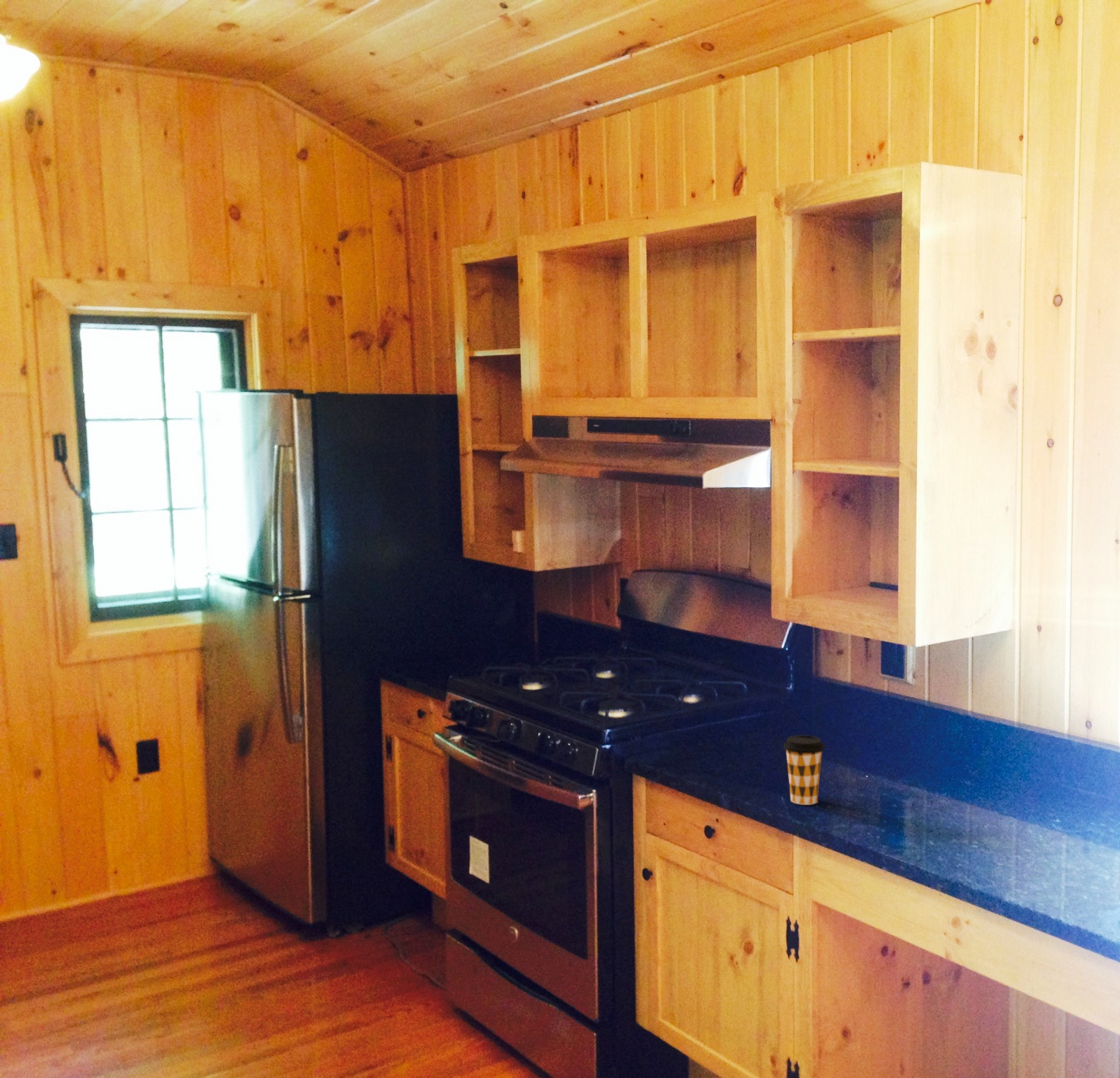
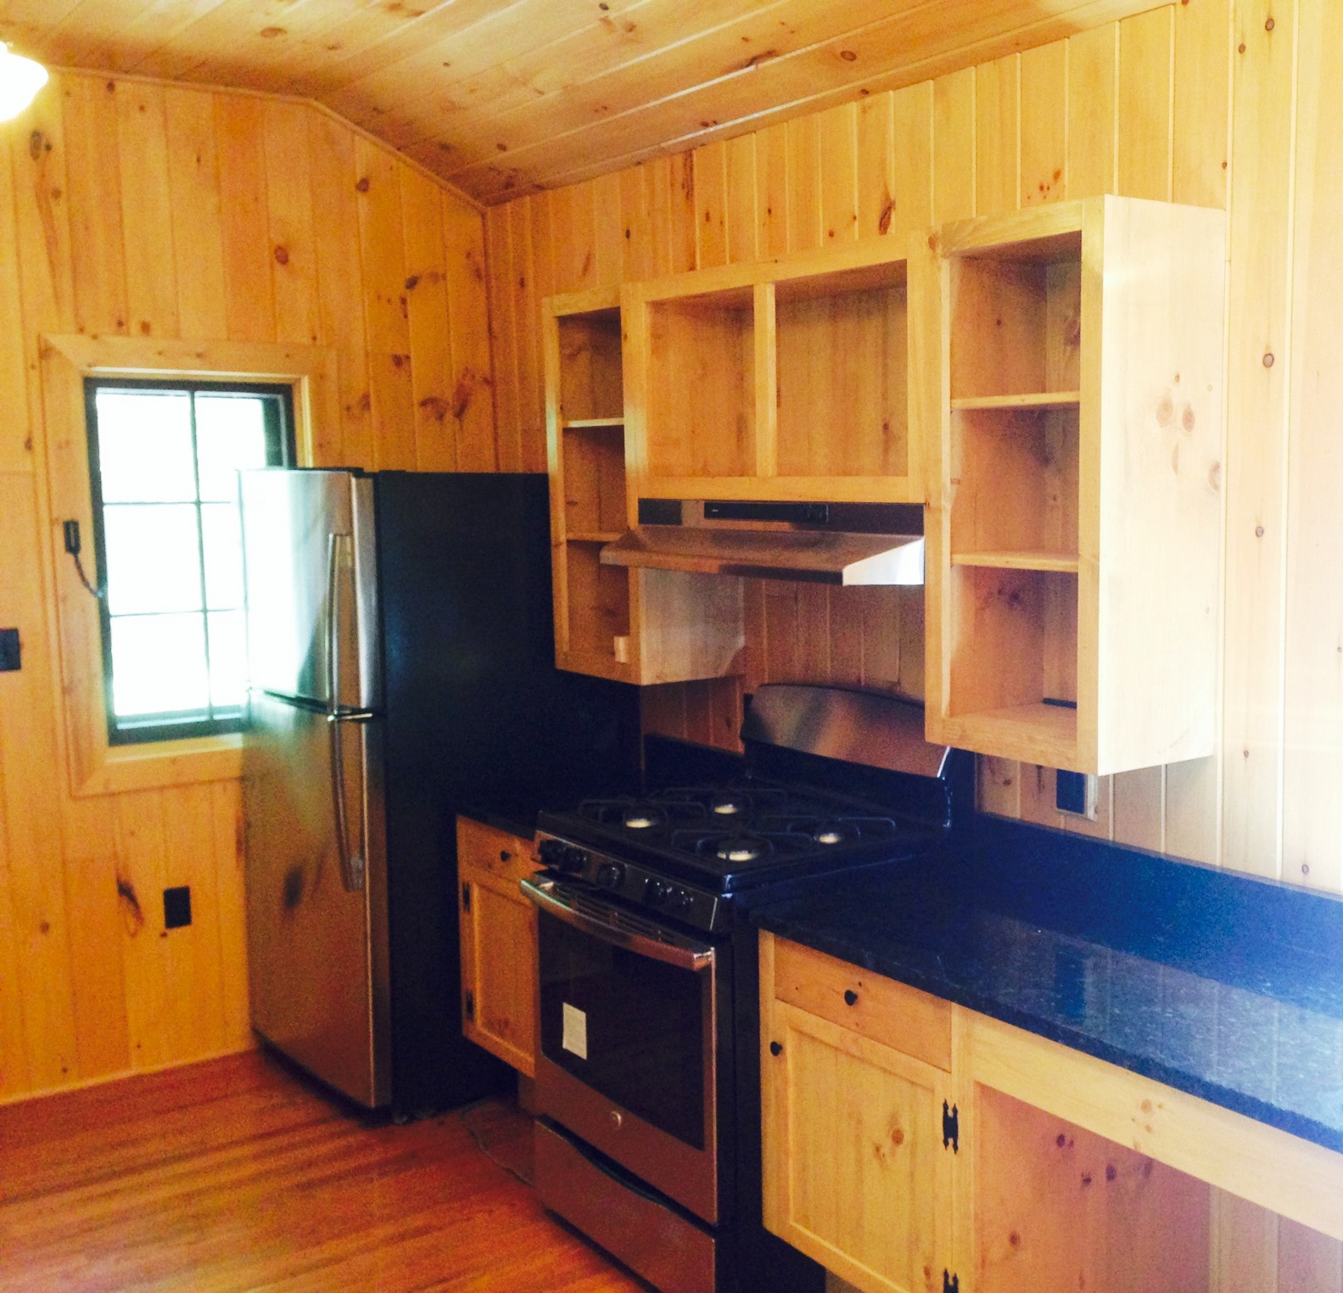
- coffee cup [783,734,826,806]
